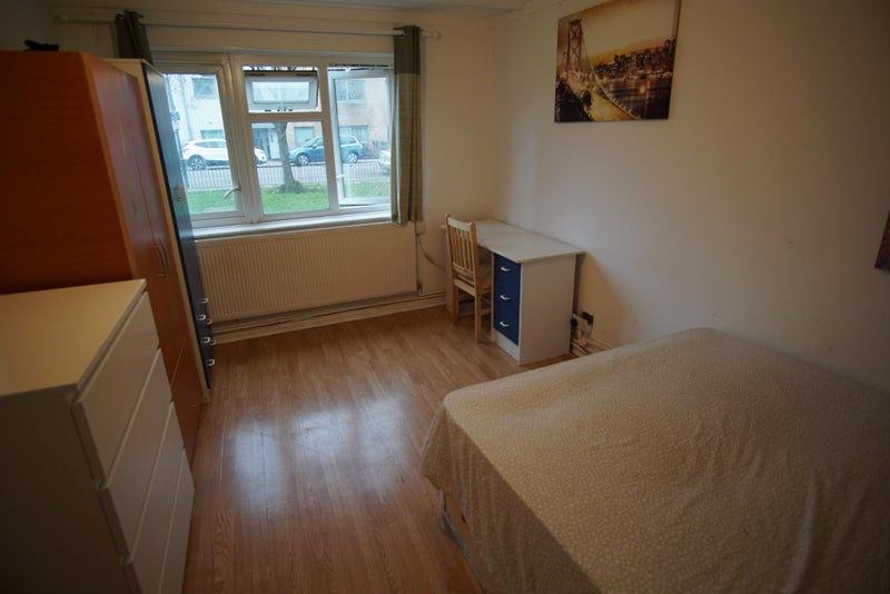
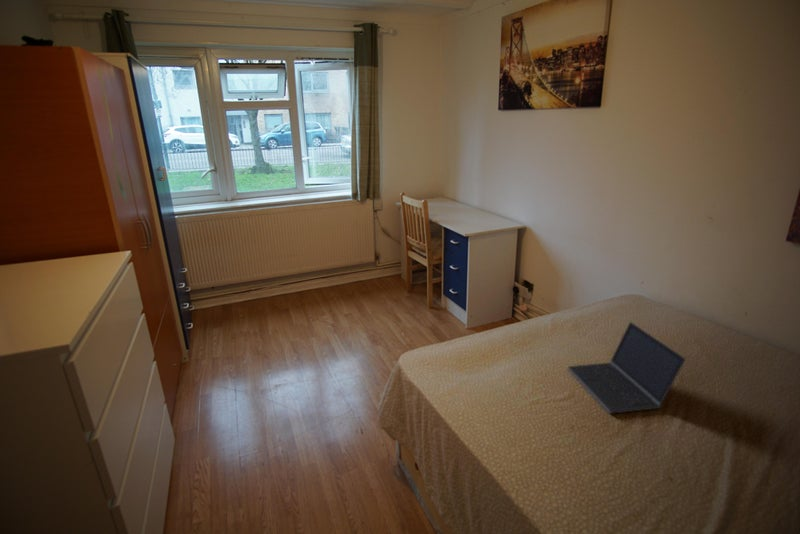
+ laptop computer [566,321,687,415]
